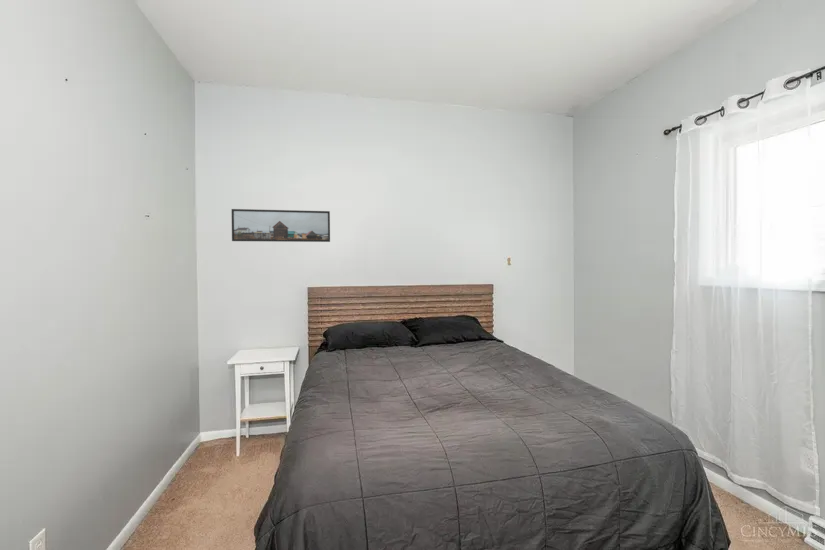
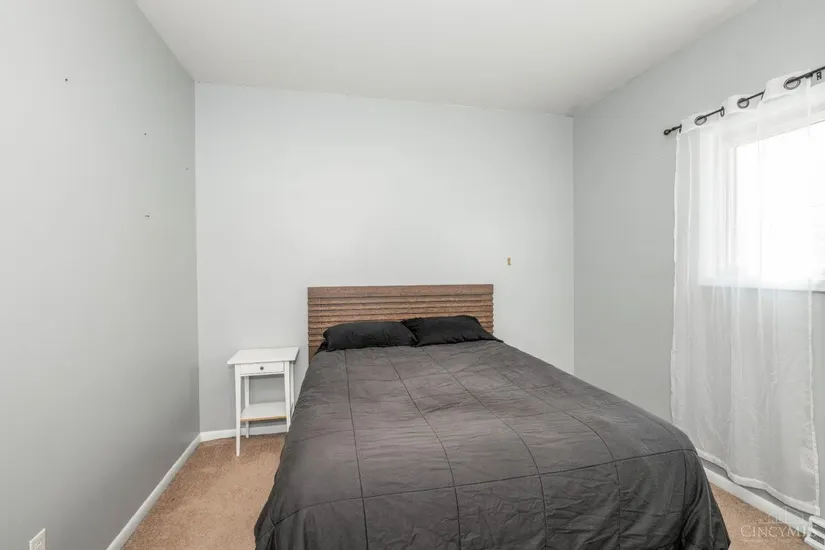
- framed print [231,208,331,243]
